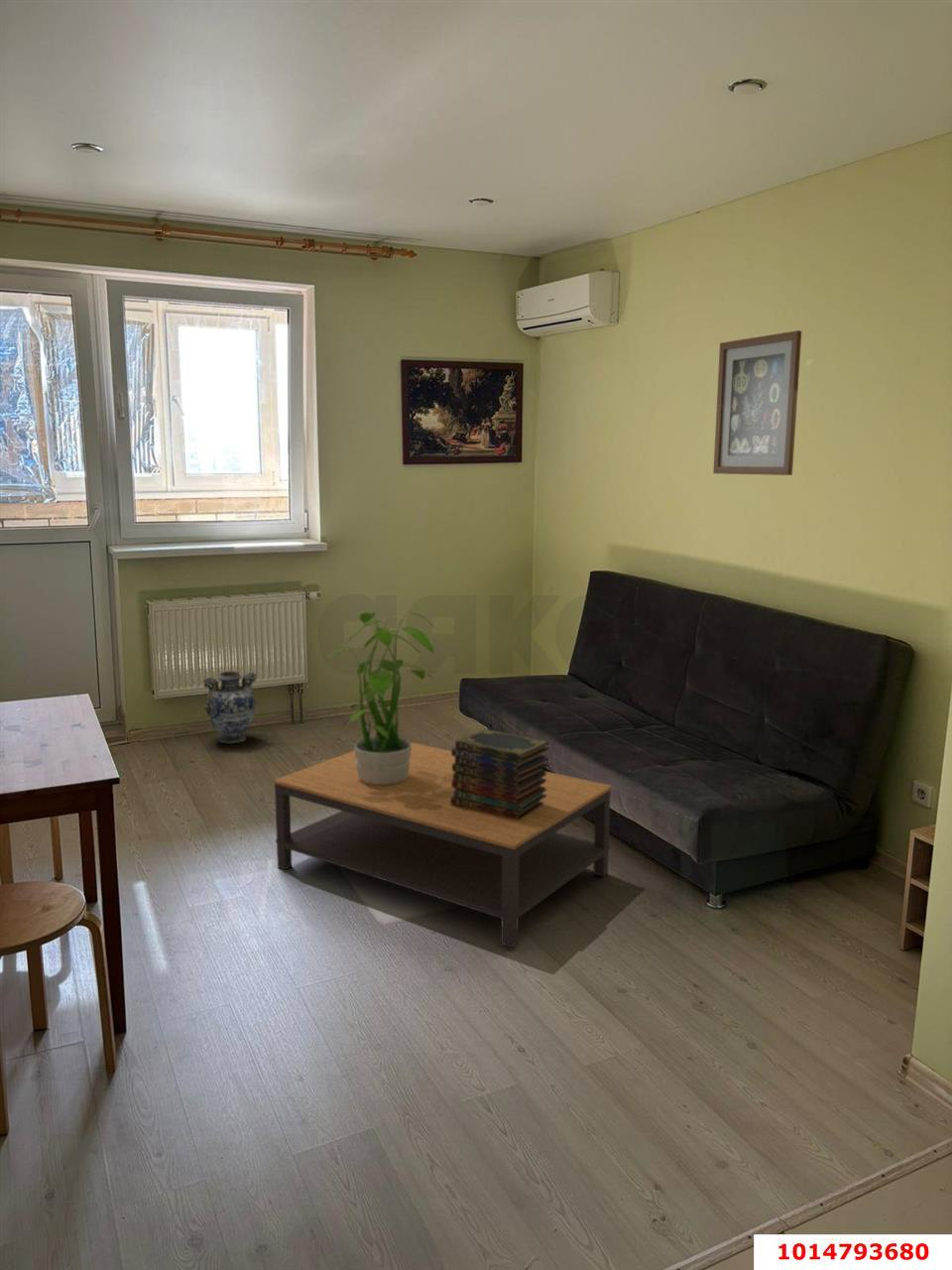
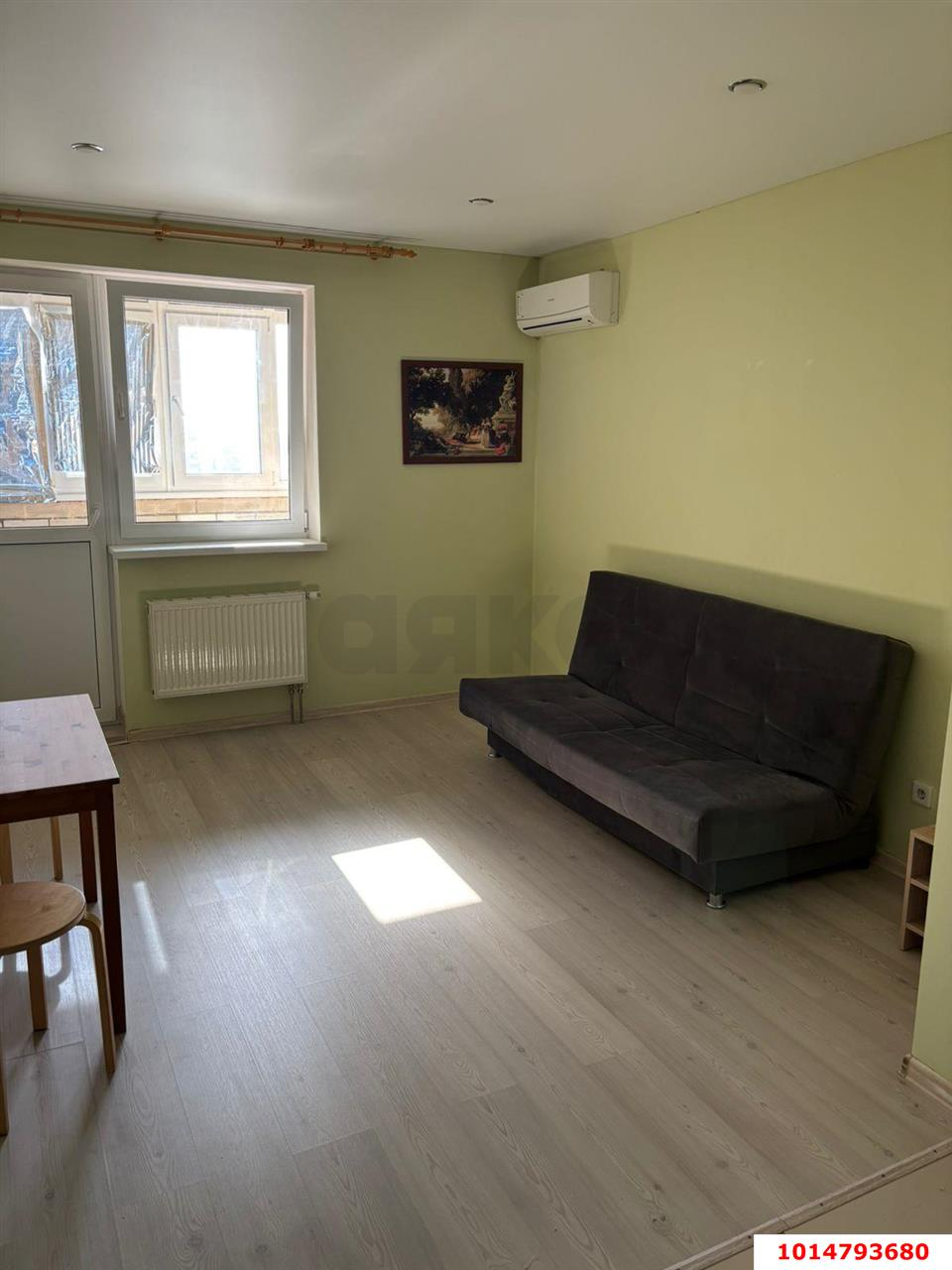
- book stack [450,728,550,820]
- wall art [712,329,802,476]
- vase [202,671,258,745]
- potted plant [320,608,436,785]
- coffee table [273,741,613,949]
